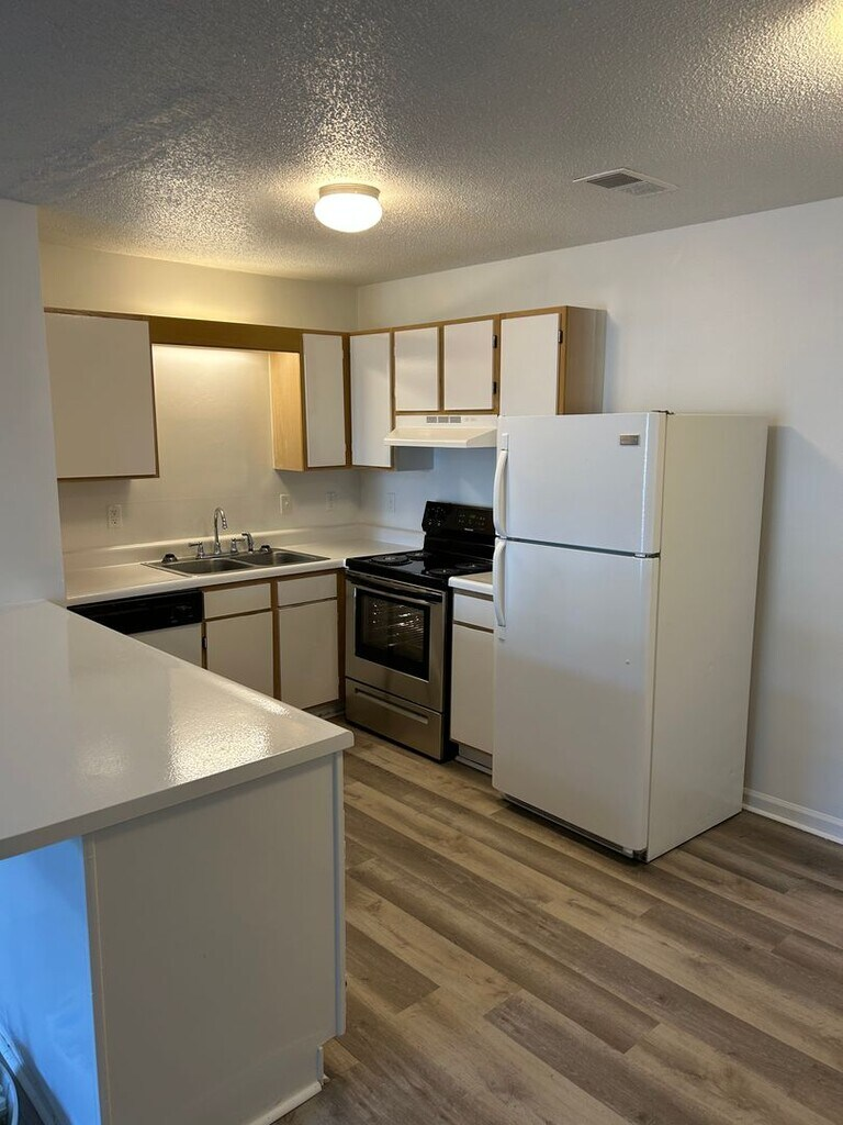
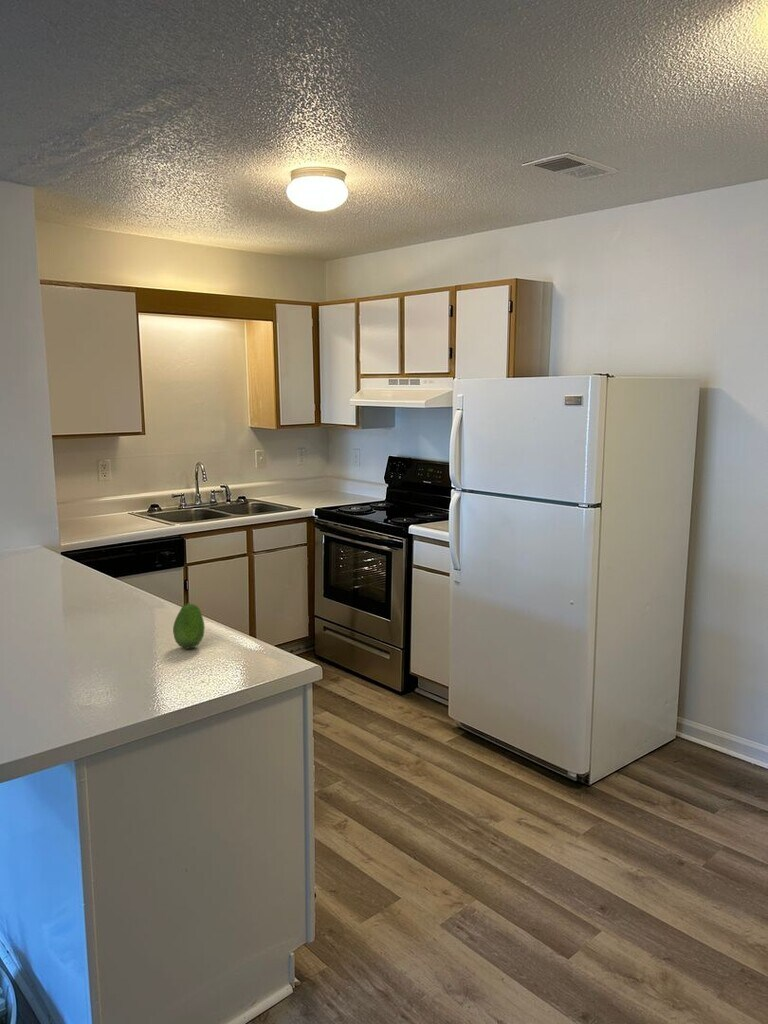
+ fruit [172,602,206,650]
